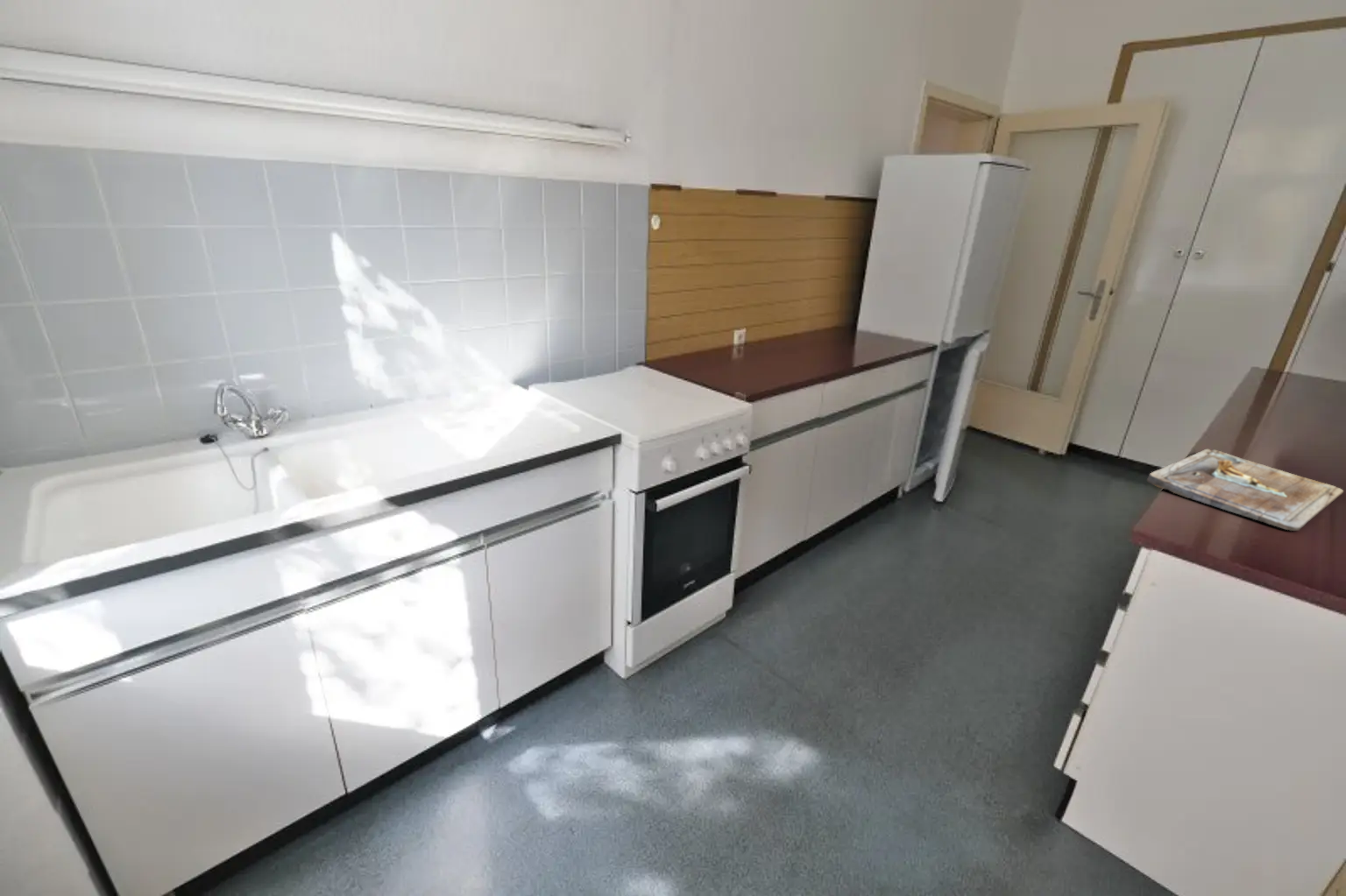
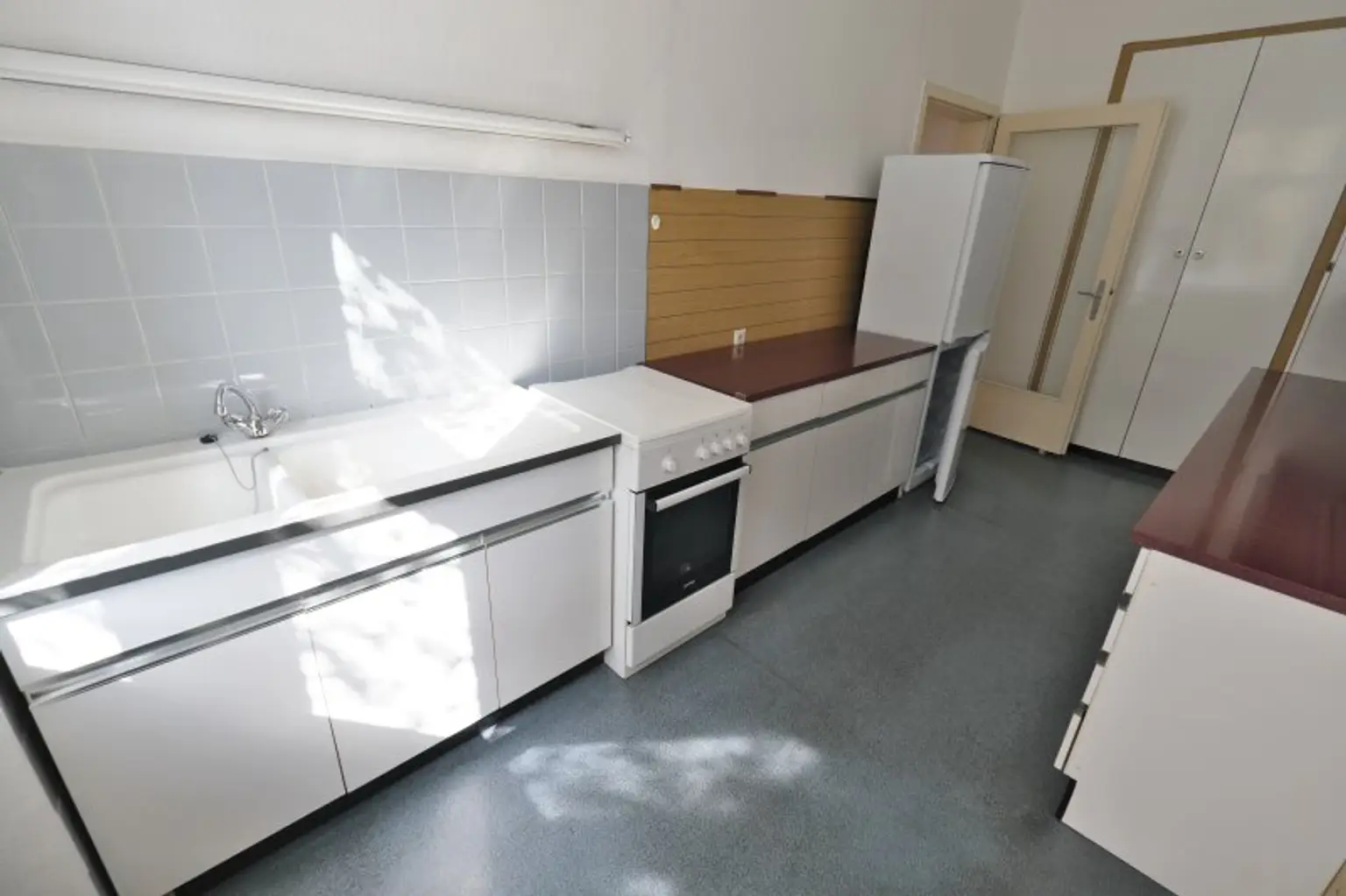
- cutting board [1146,448,1344,532]
